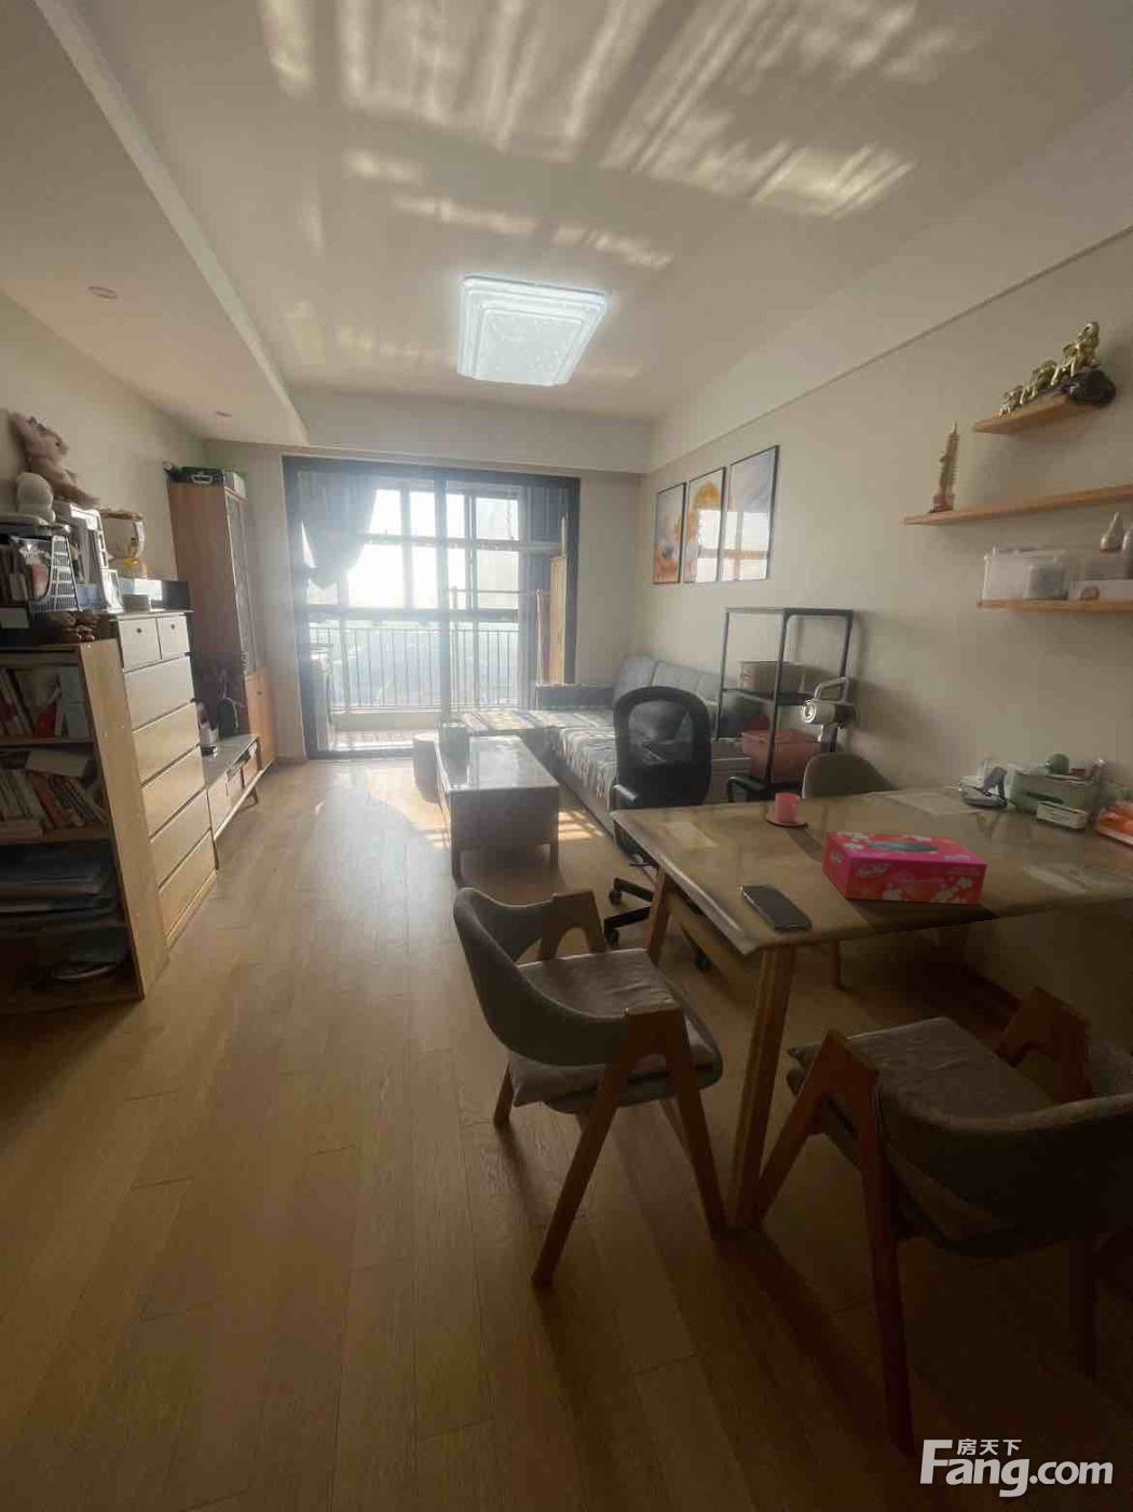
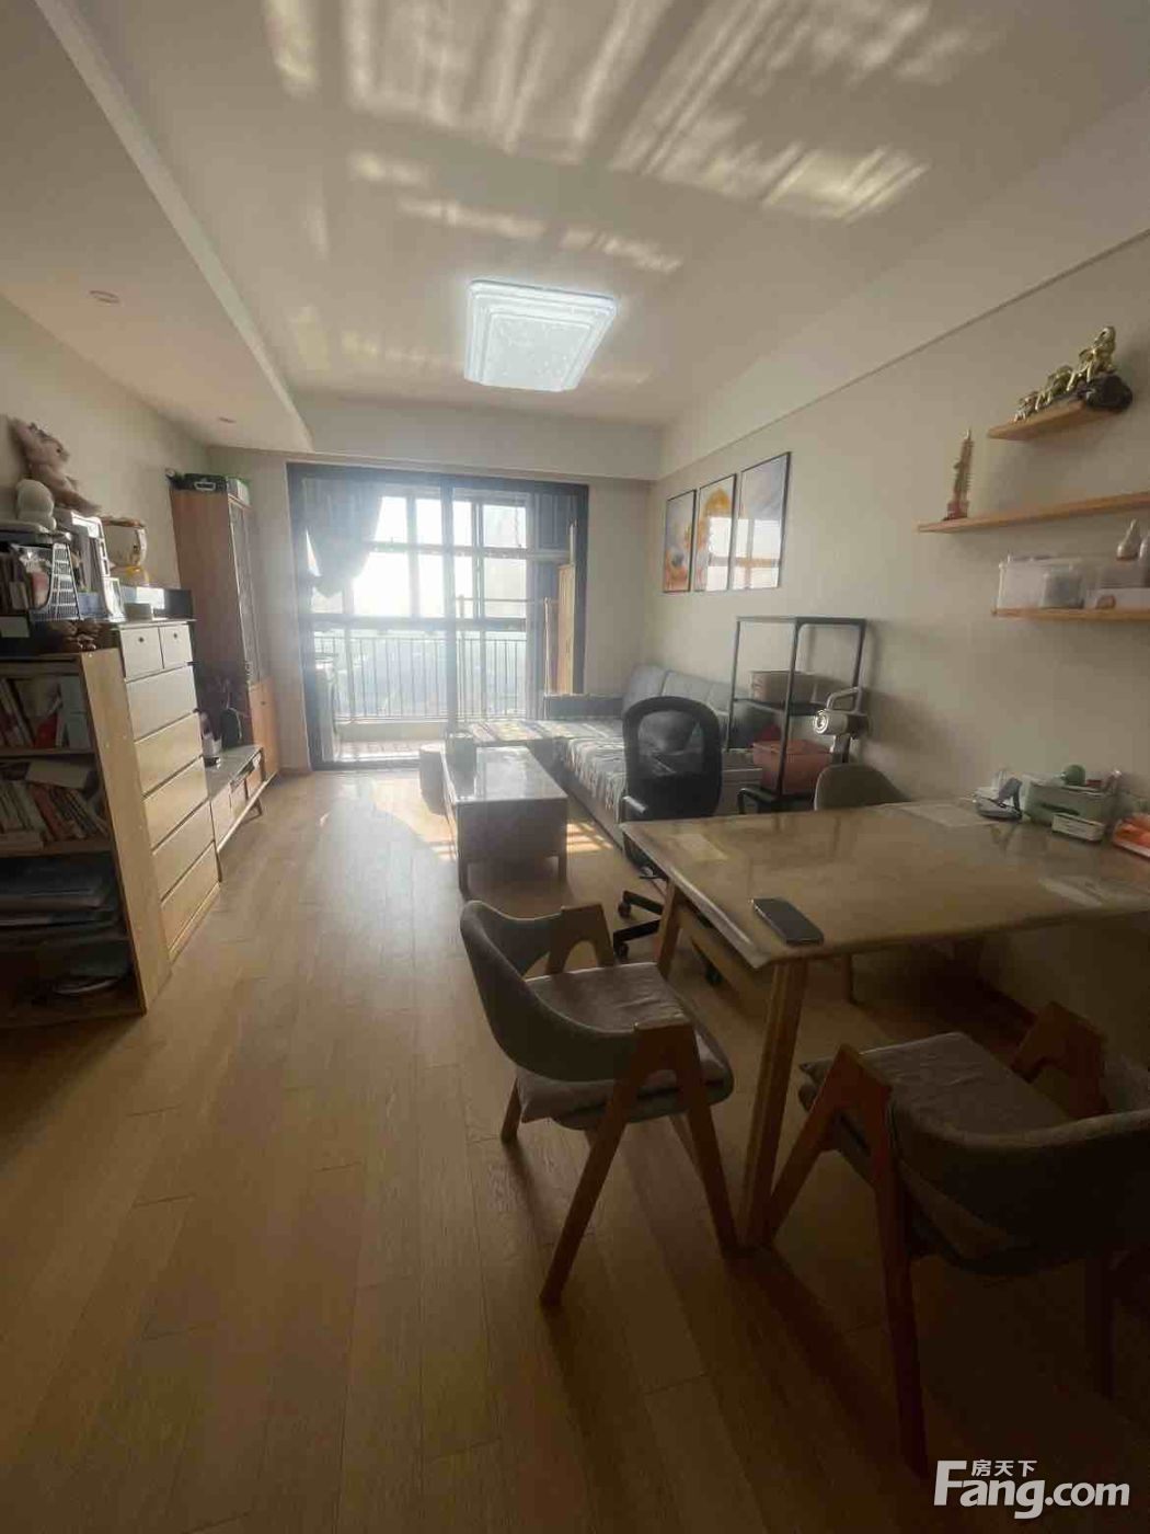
- cup [764,792,807,827]
- tissue box [820,831,989,906]
